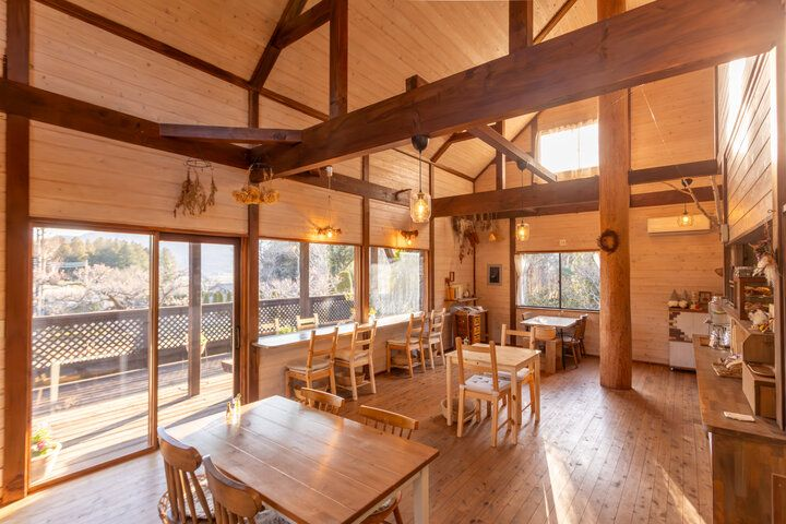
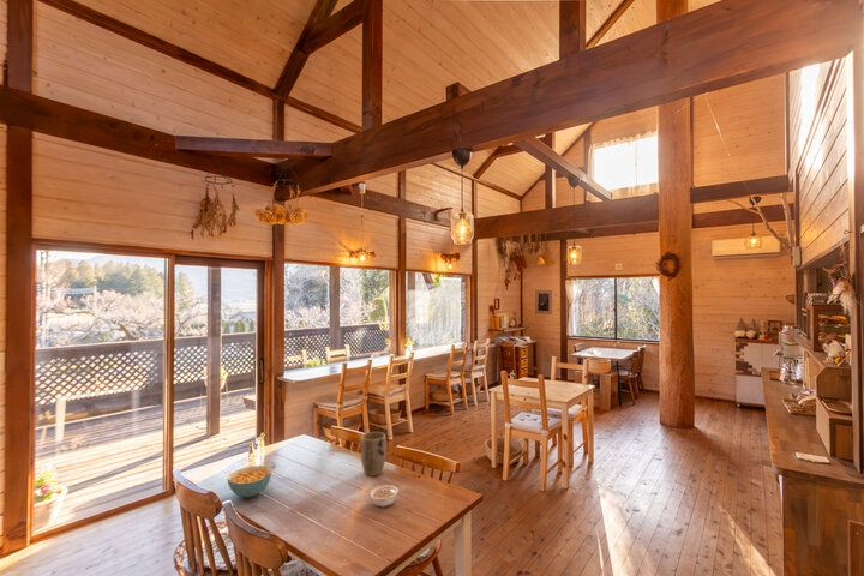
+ cereal bowl [227,464,272,498]
+ legume [362,484,400,509]
+ plant pot [360,431,388,478]
